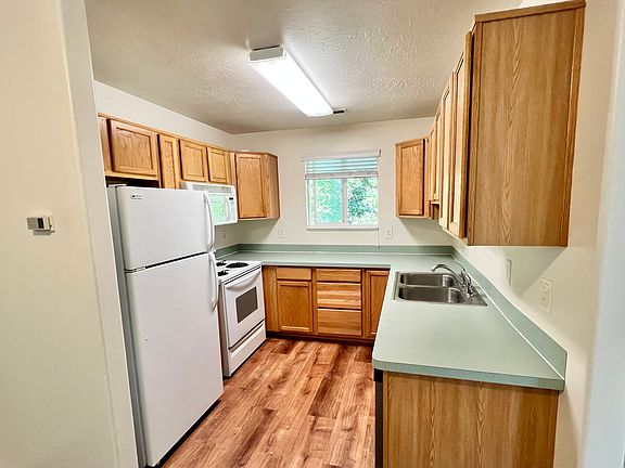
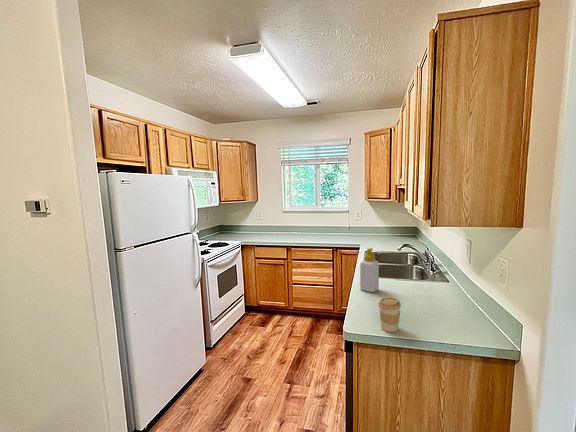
+ soap bottle [359,247,380,293]
+ coffee cup [378,296,402,333]
